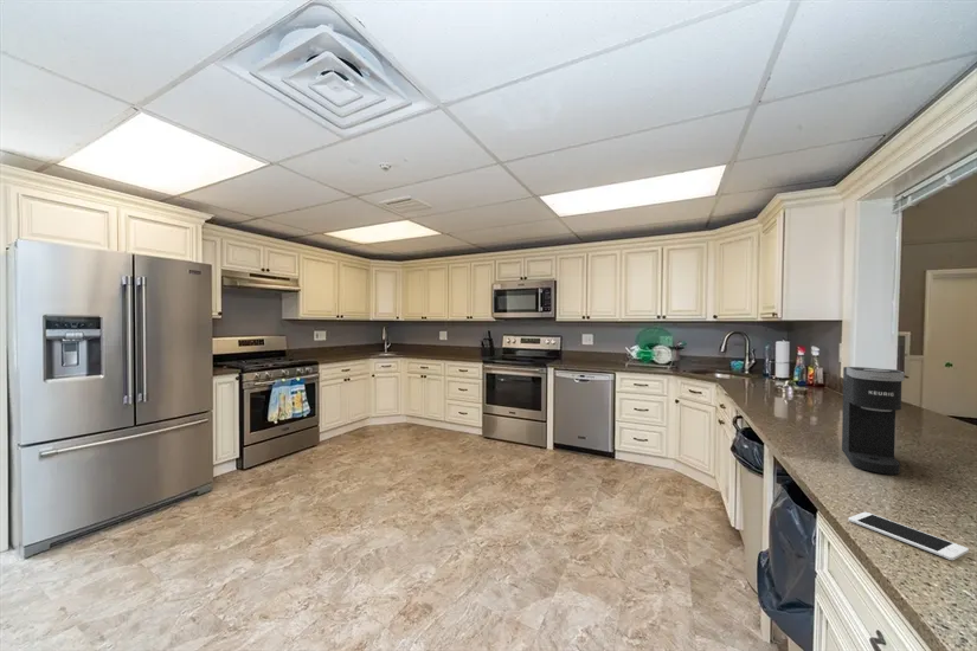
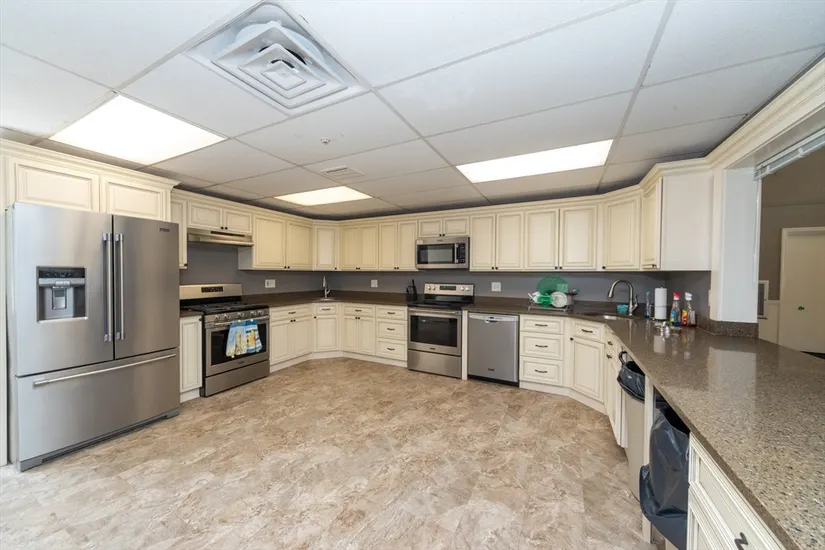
- cell phone [847,511,970,561]
- coffee maker [841,366,905,476]
